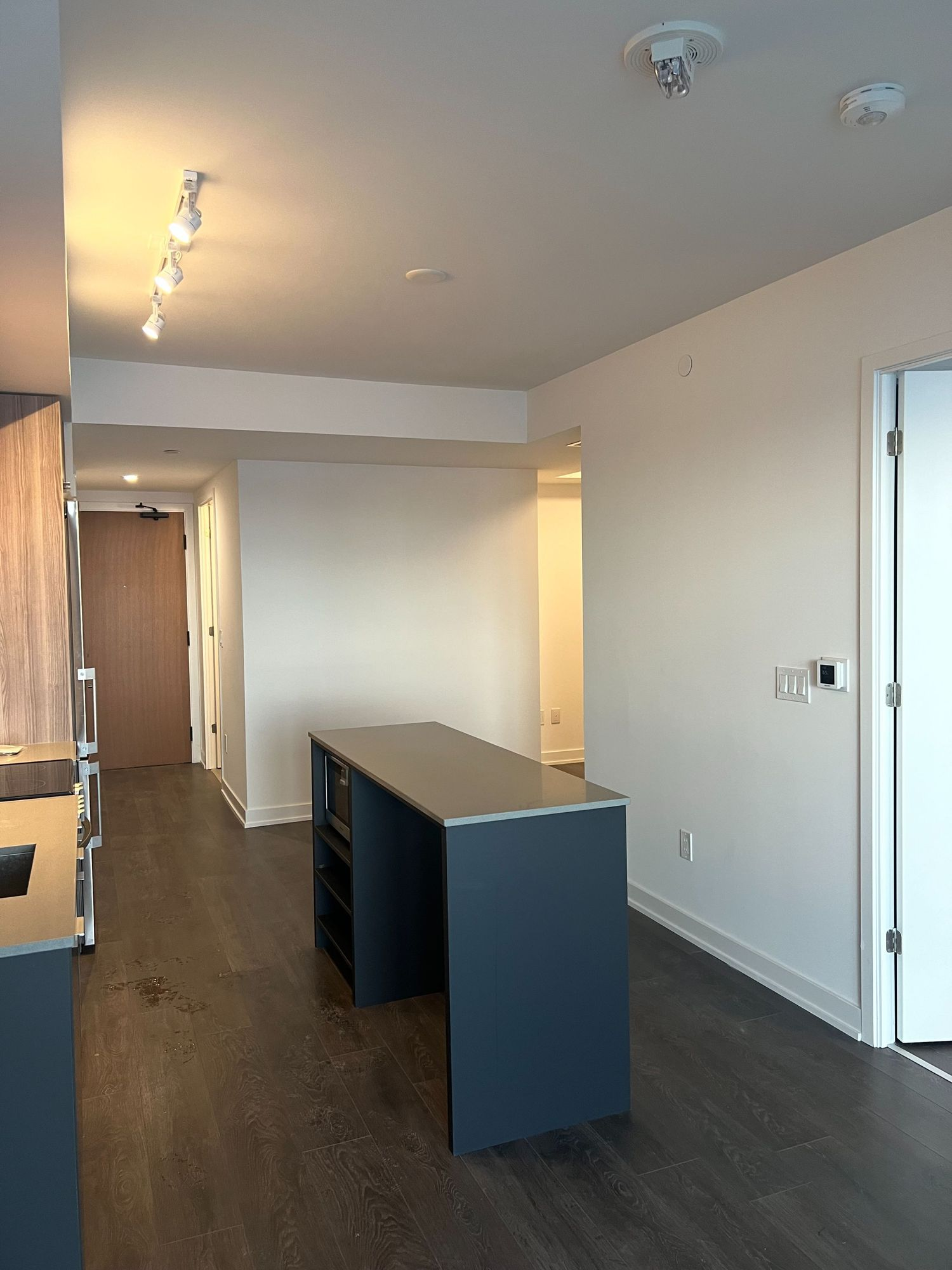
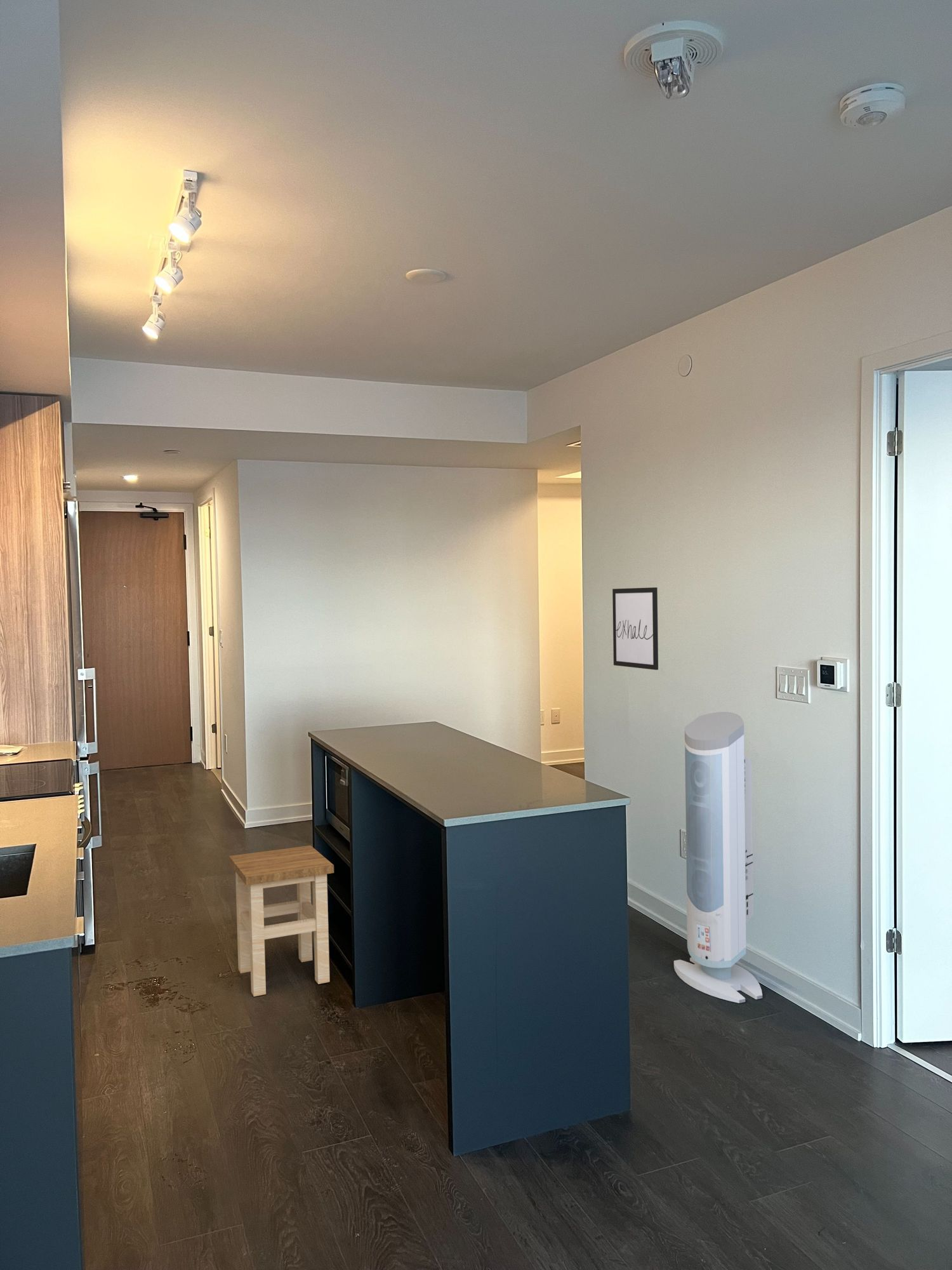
+ stool [228,845,334,997]
+ air purifier [673,711,763,1004]
+ wall art [612,587,659,671]
